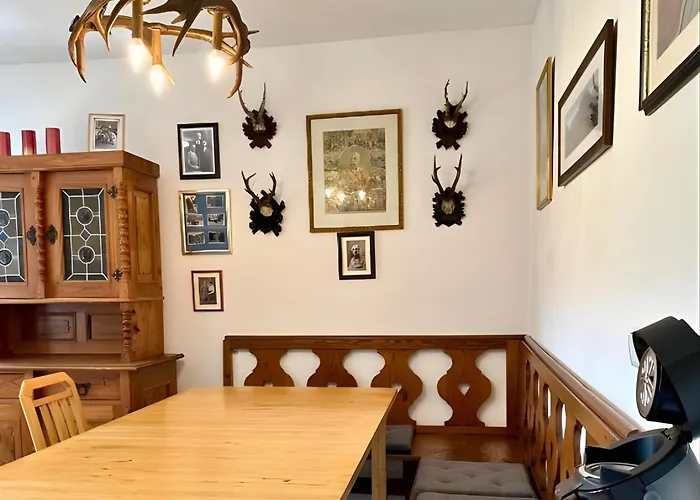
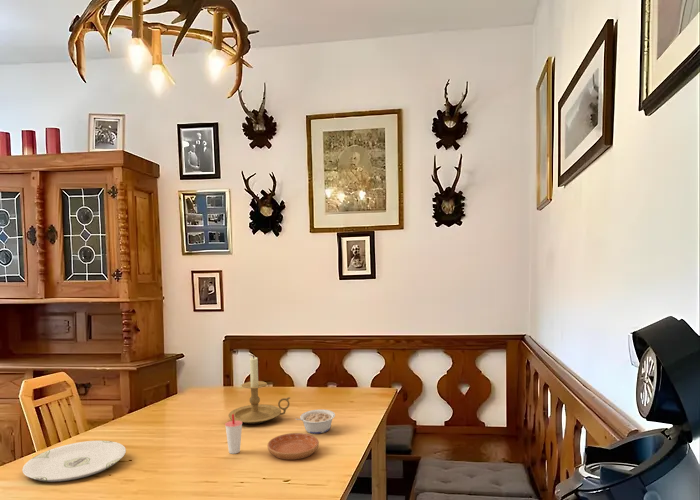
+ plate [21,440,127,483]
+ legume [294,408,336,435]
+ candle holder [228,354,291,425]
+ saucer [266,432,320,461]
+ cup [224,414,243,455]
